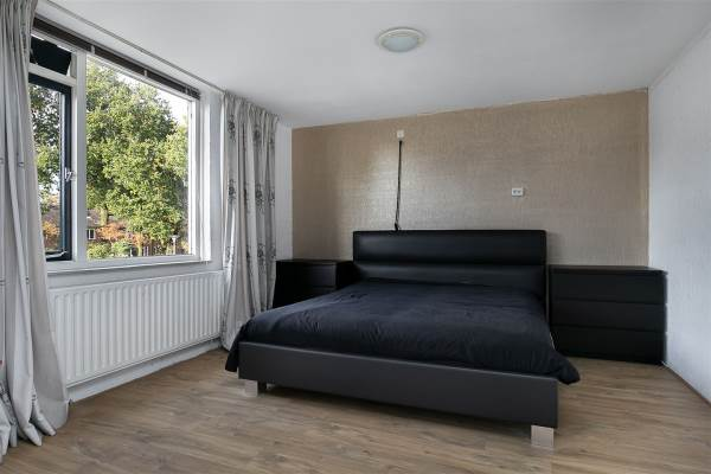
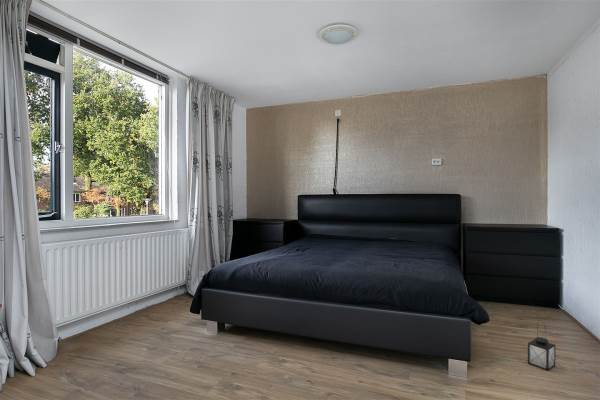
+ lantern [527,319,556,372]
